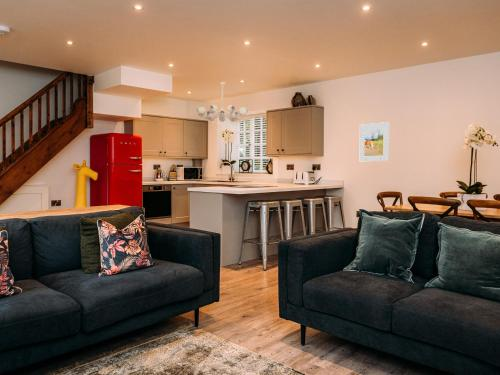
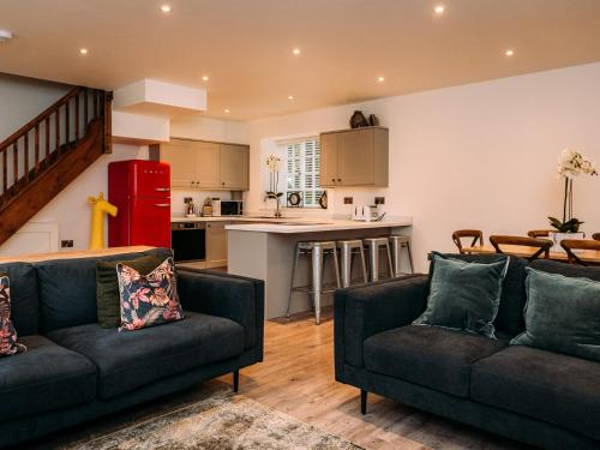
- chandelier [196,82,248,123]
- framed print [359,121,390,162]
